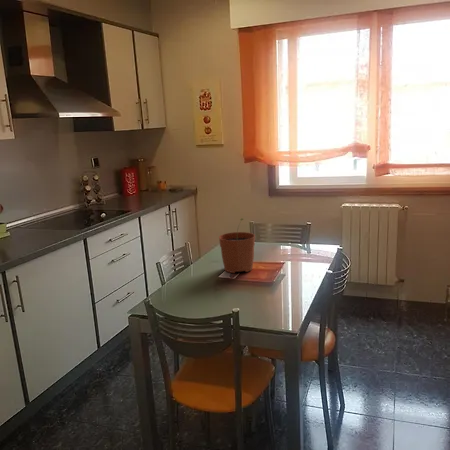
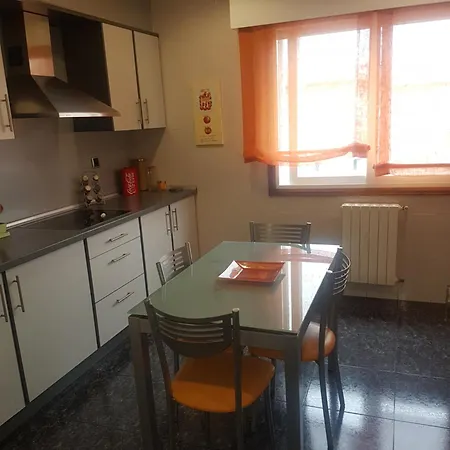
- plant pot [218,217,256,274]
